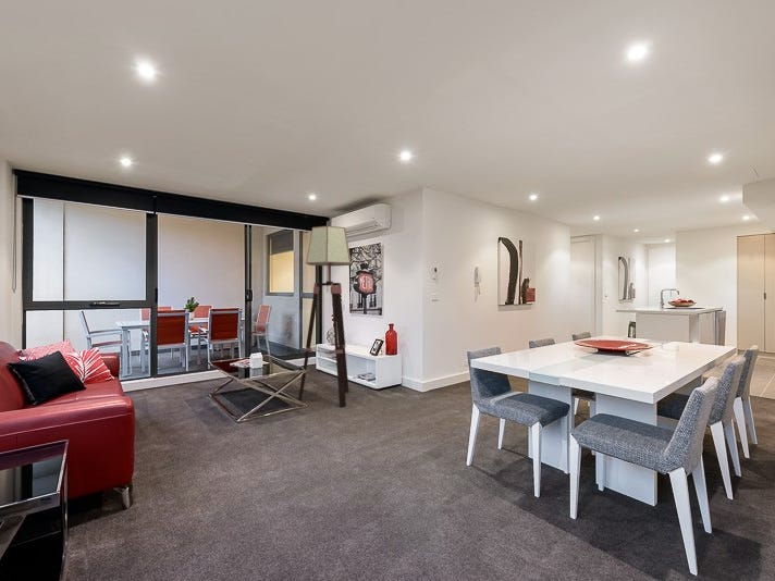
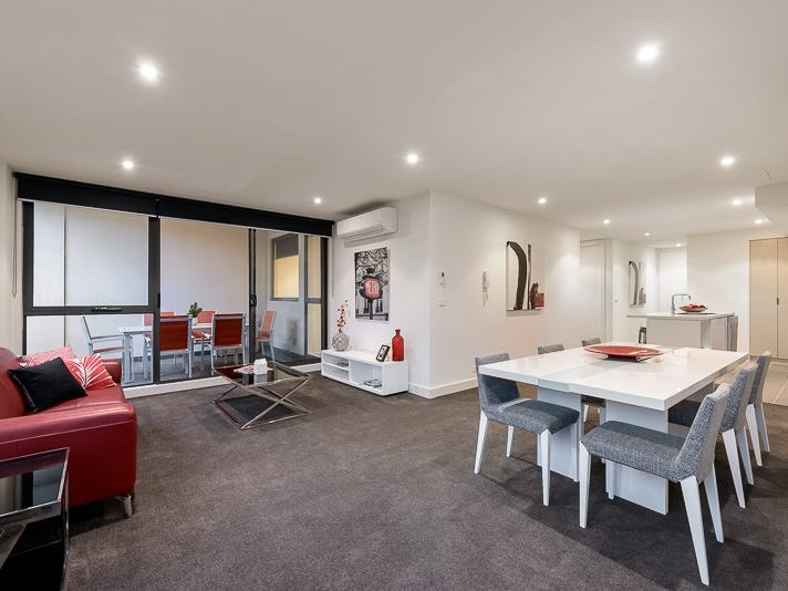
- floor lamp [297,225,353,408]
